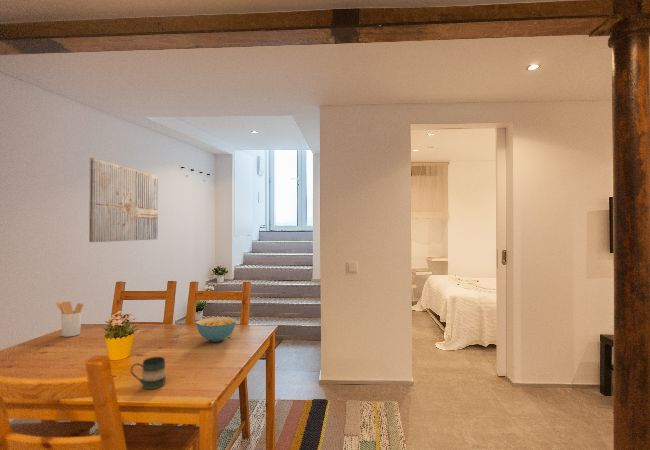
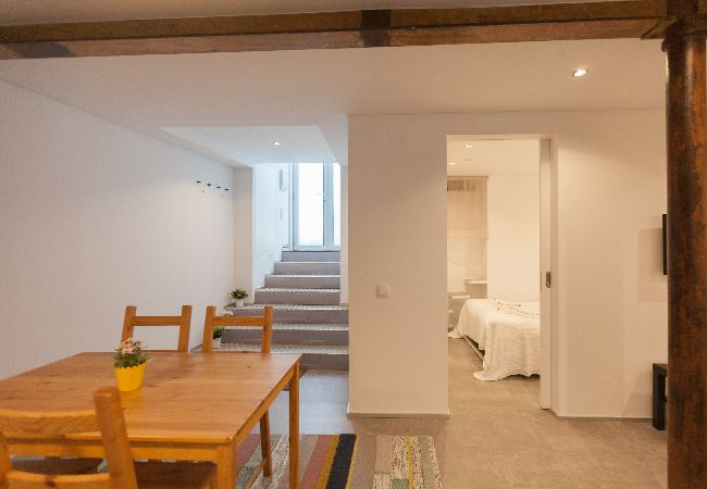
- utensil holder [55,300,84,338]
- mug [130,356,167,390]
- cereal bowl [195,316,237,343]
- wall art [88,157,159,243]
